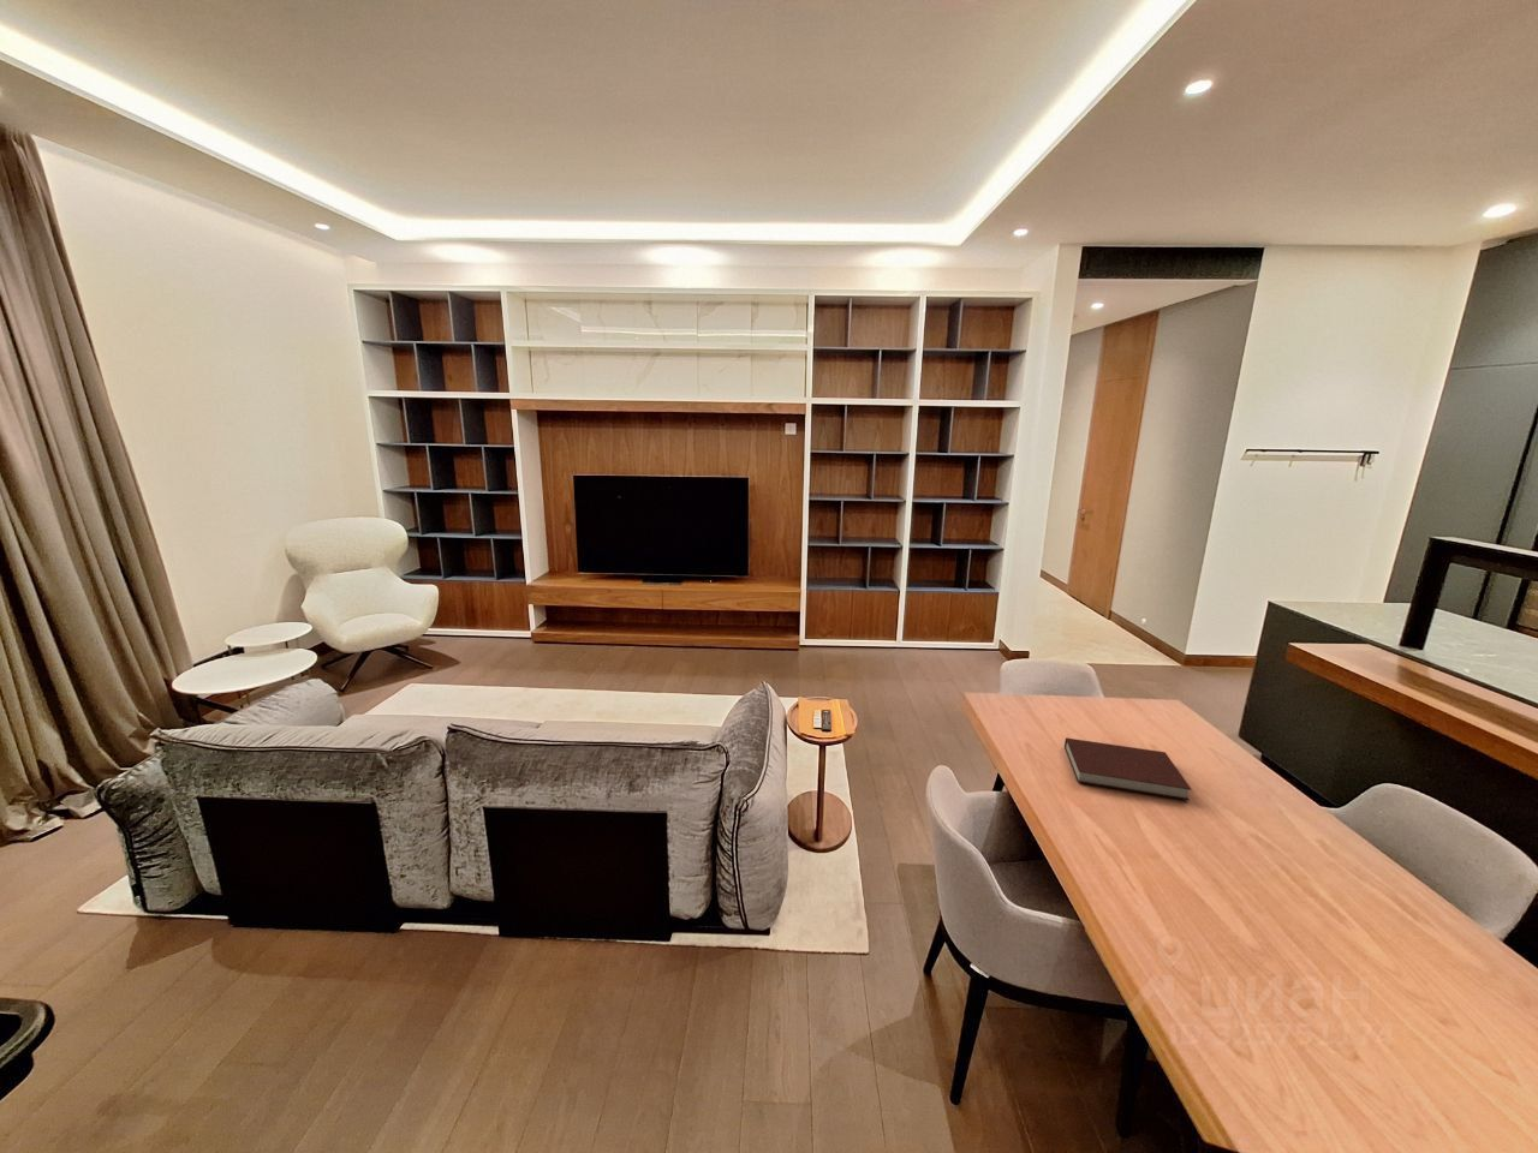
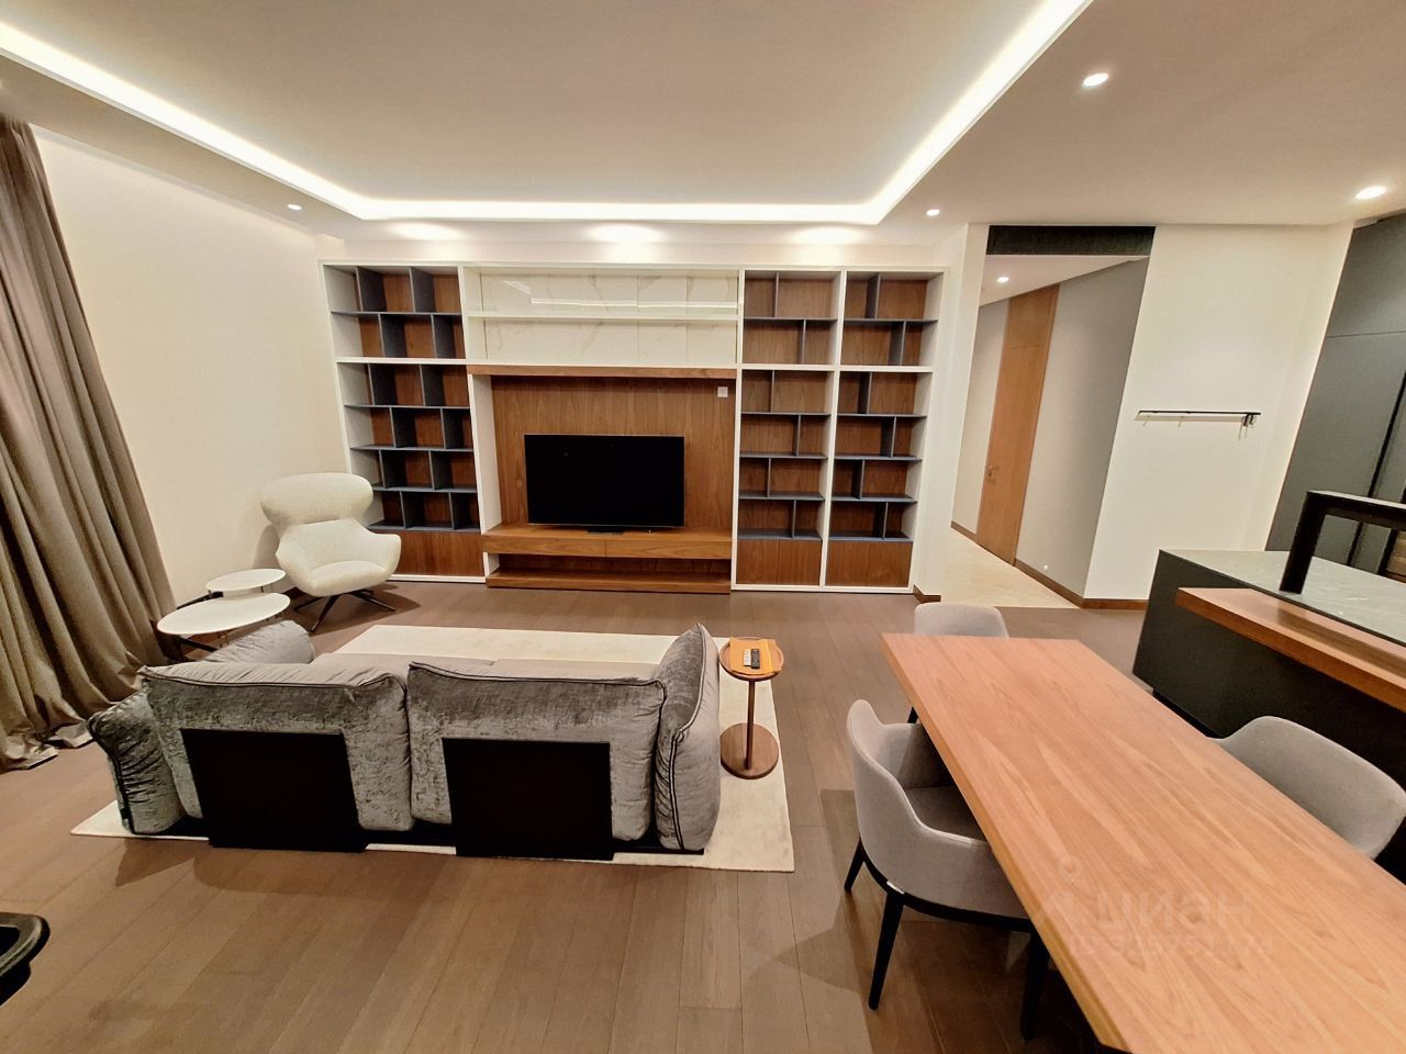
- notebook [1063,738,1193,801]
